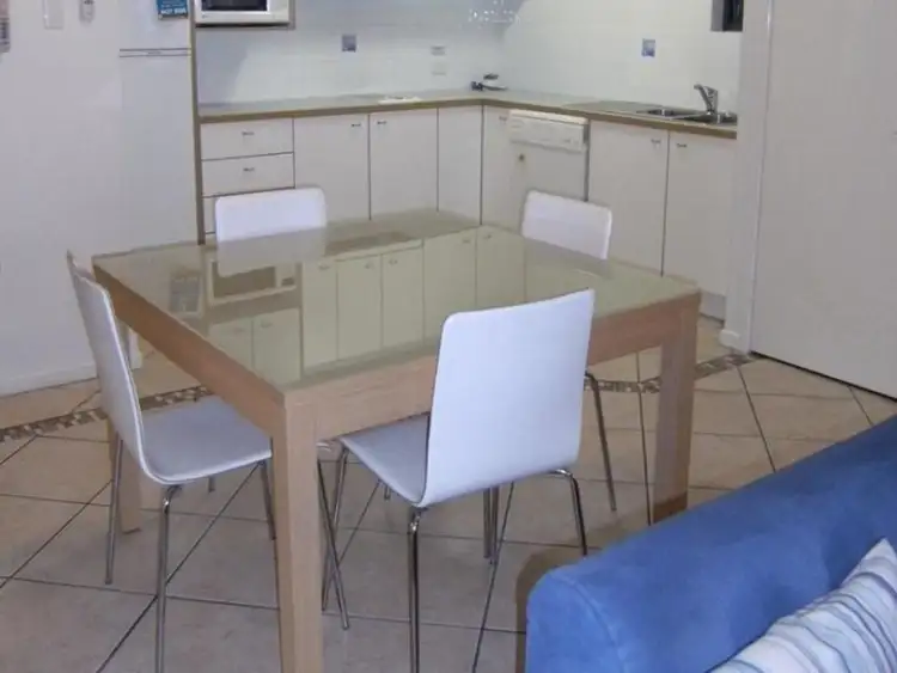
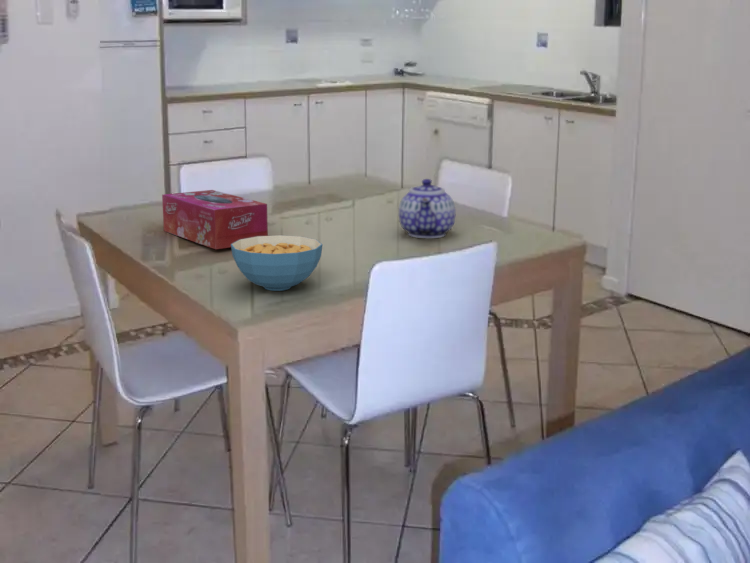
+ tissue box [161,189,269,250]
+ teapot [398,178,457,239]
+ cereal bowl [230,234,324,292]
